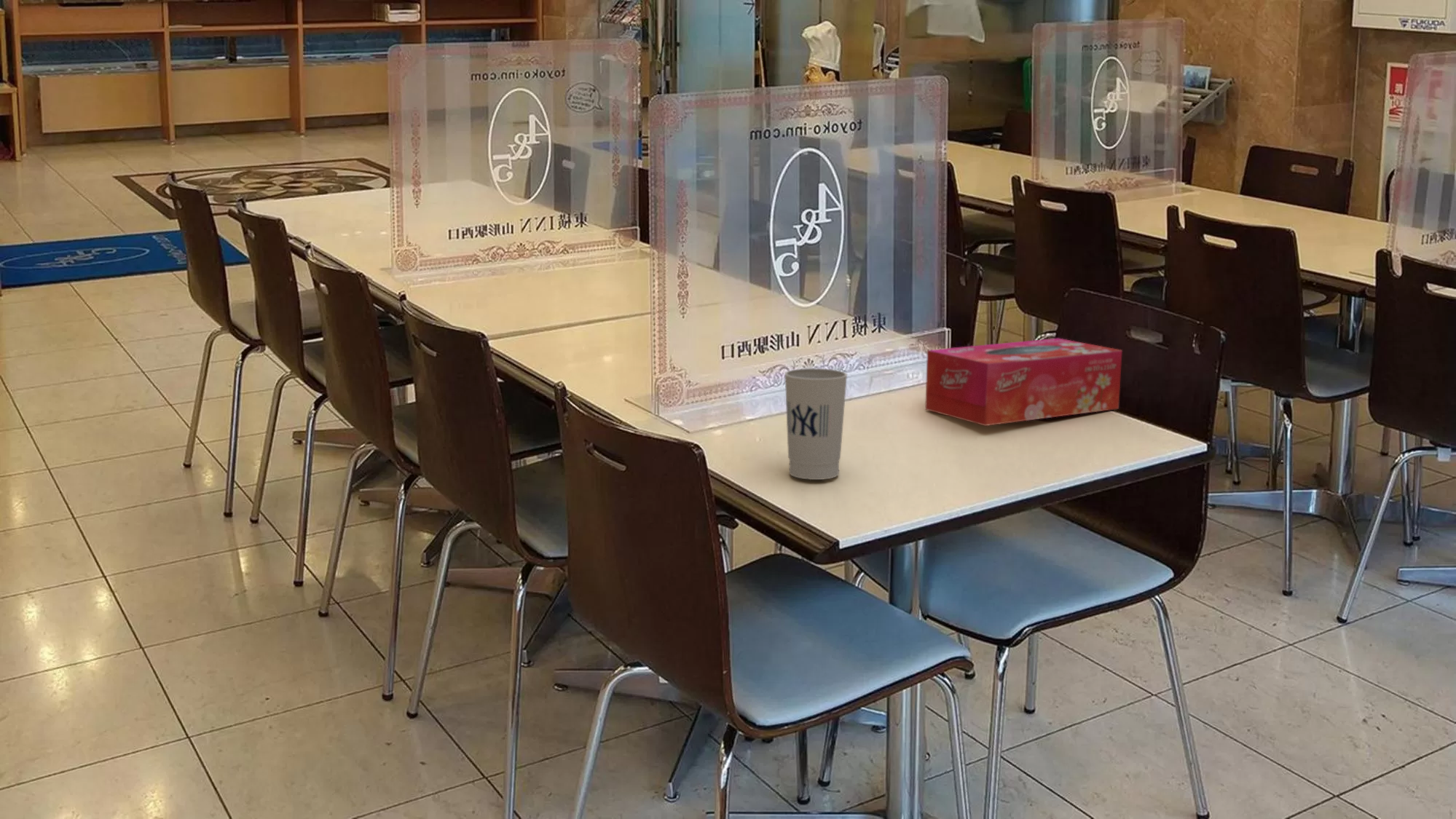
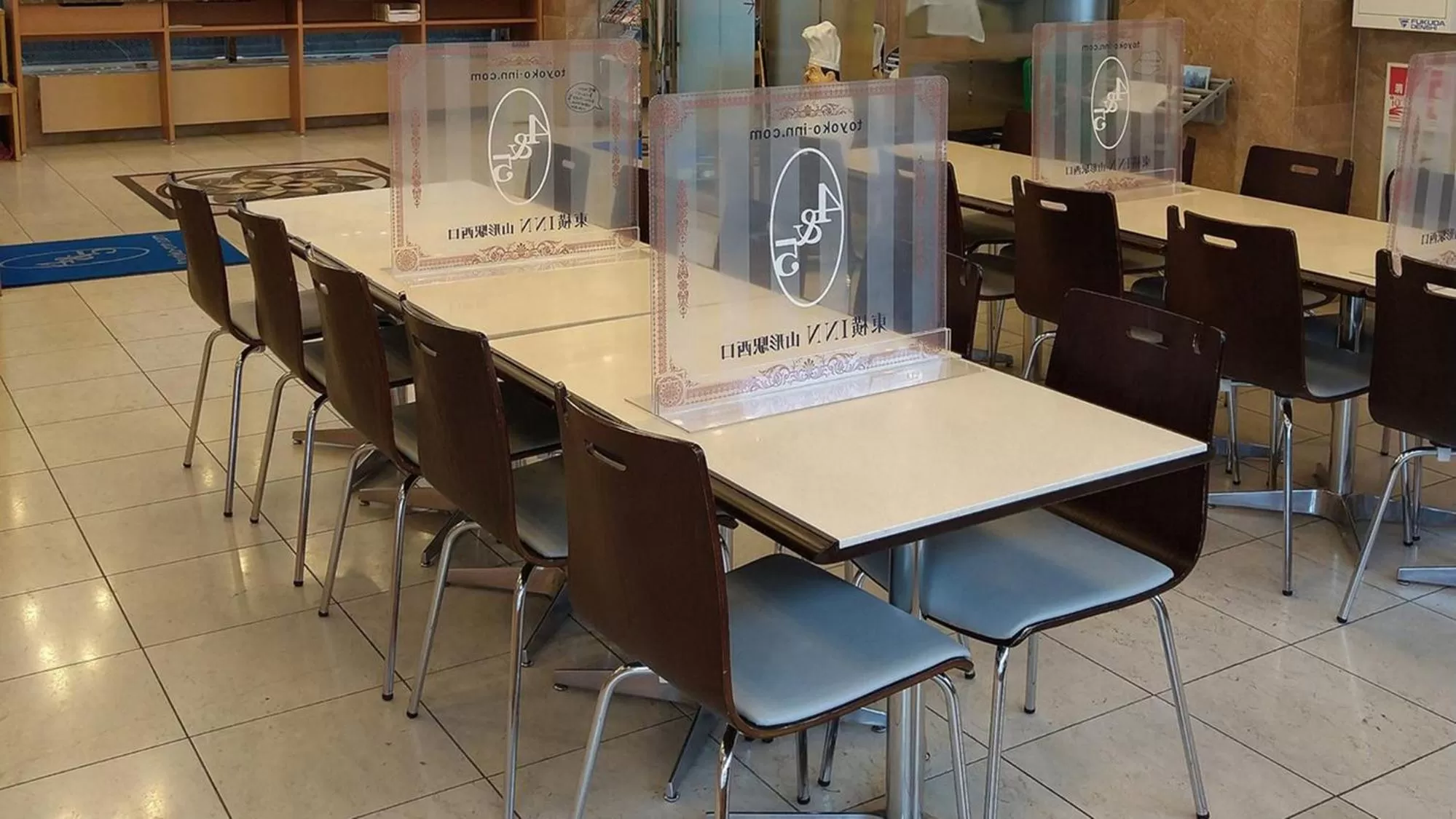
- tissue box [924,338,1123,427]
- cup [784,368,849,480]
